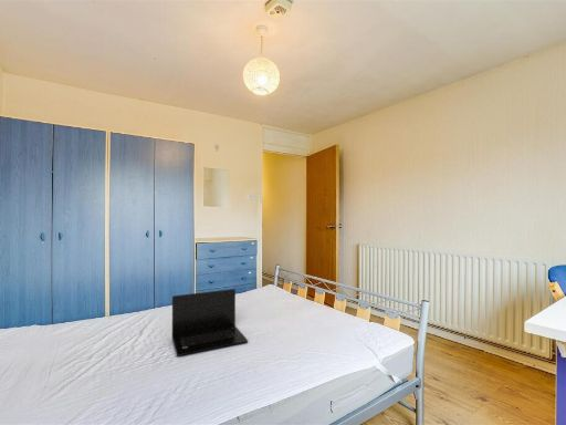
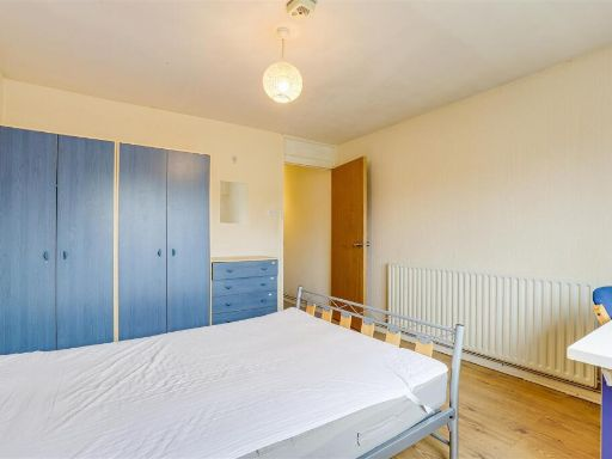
- laptop [171,288,249,357]
